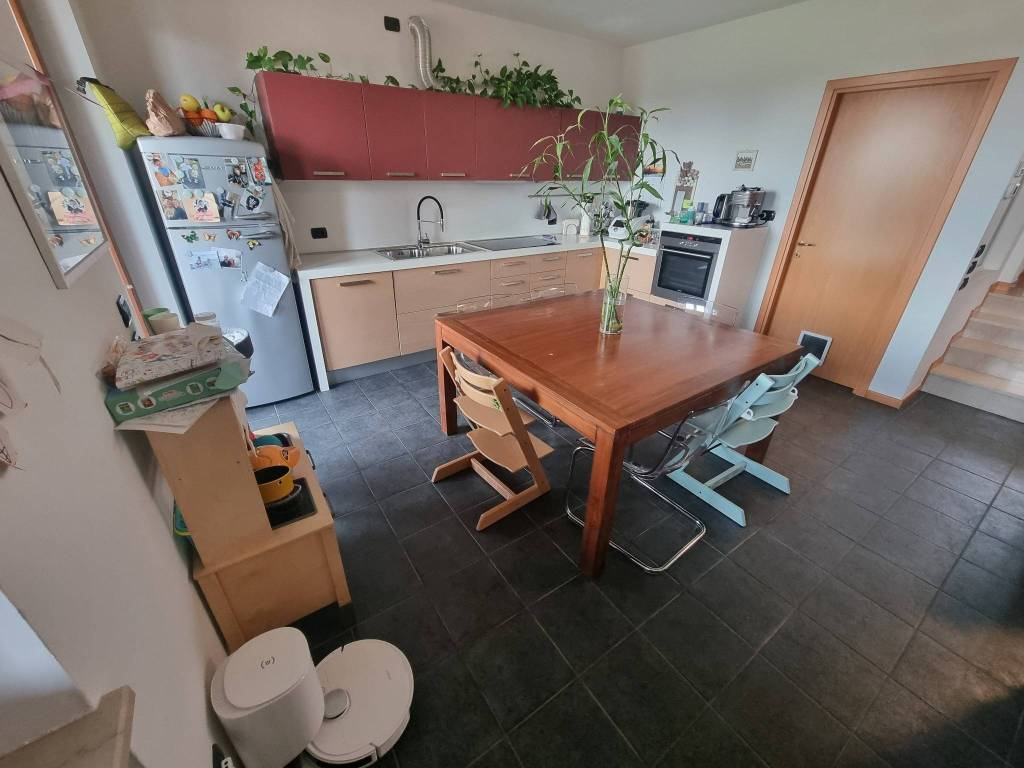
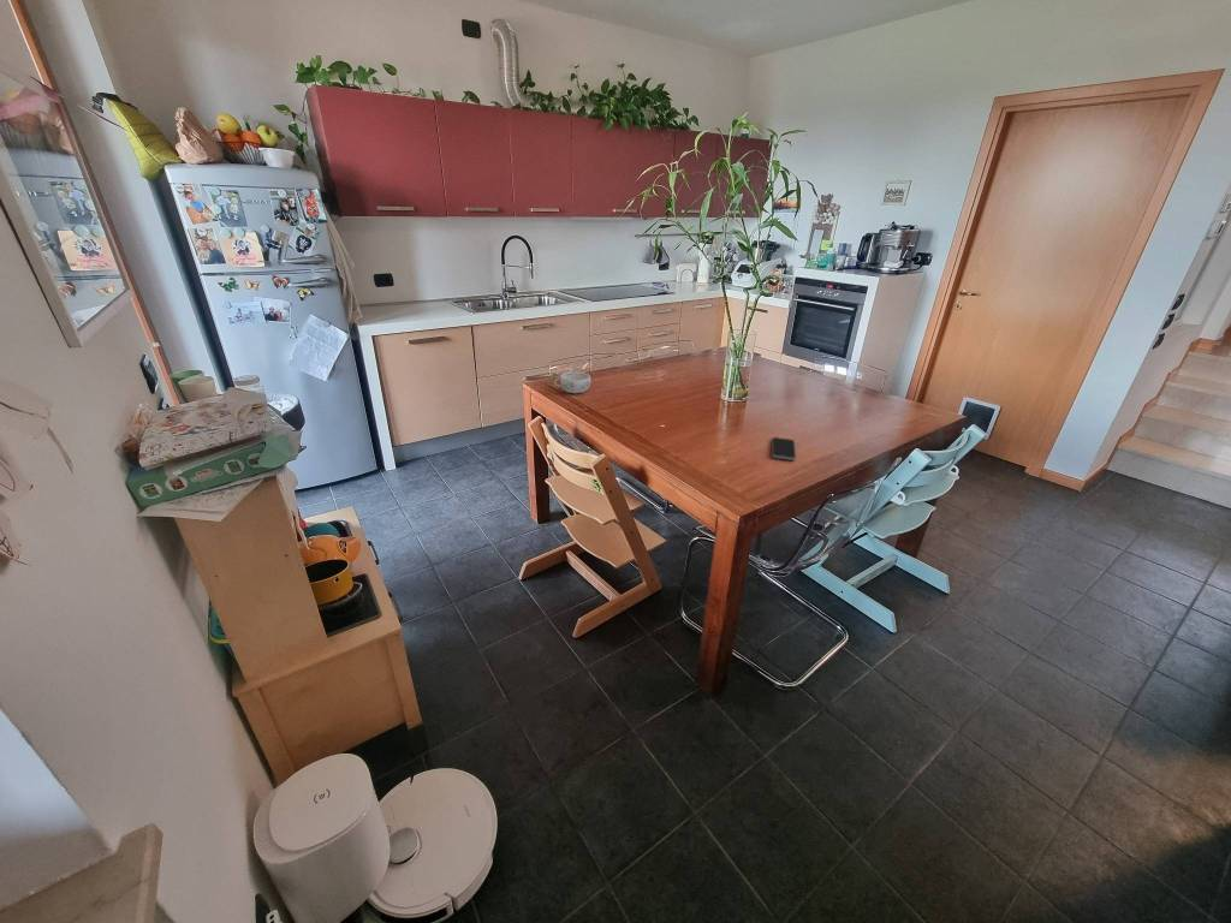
+ smartphone [771,436,797,462]
+ decorative bowl [553,371,591,394]
